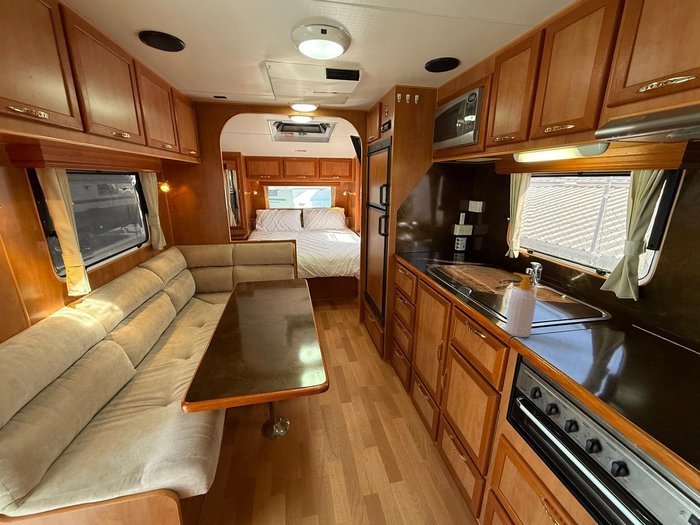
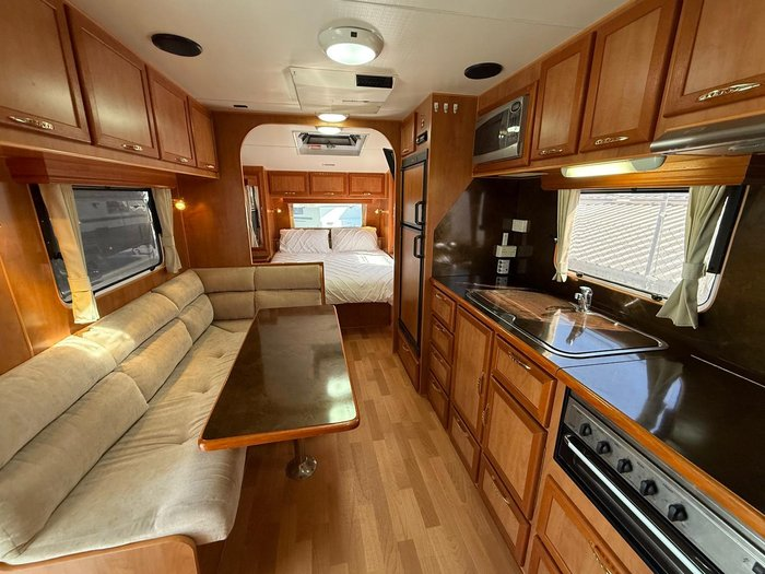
- soap bottle [505,272,537,338]
